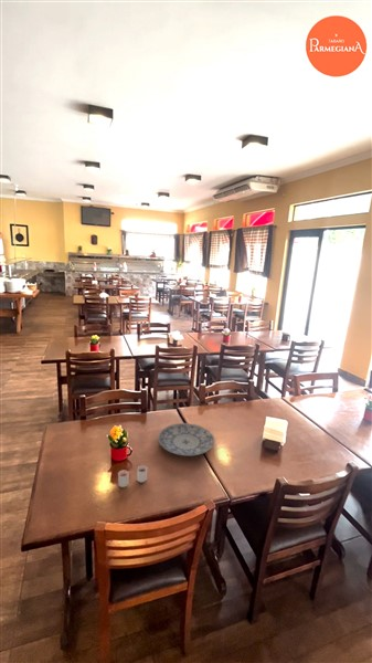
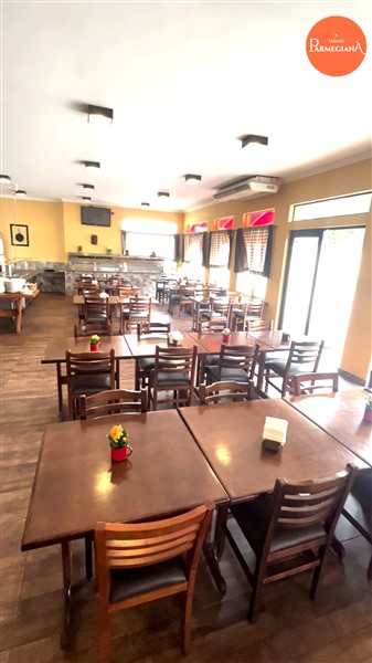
- plate [157,422,215,457]
- drinking glass [117,464,148,488]
